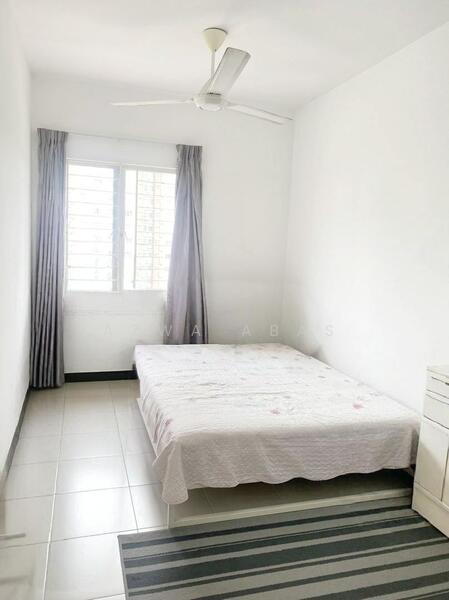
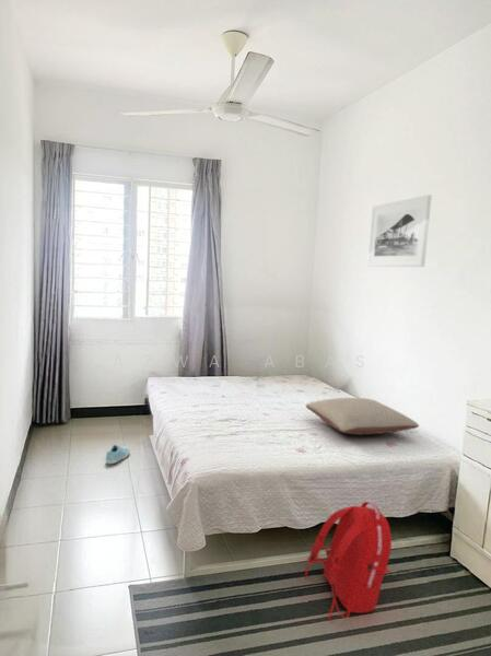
+ backpack [304,501,393,622]
+ sneaker [105,444,131,465]
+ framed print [366,194,432,268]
+ pillow [304,397,420,436]
